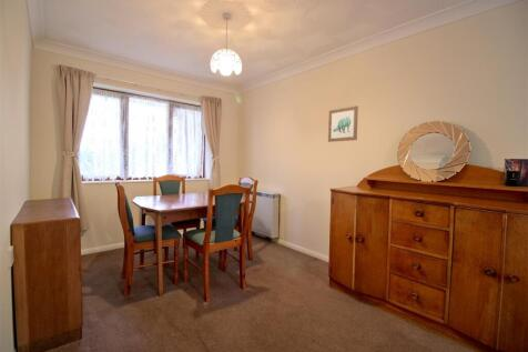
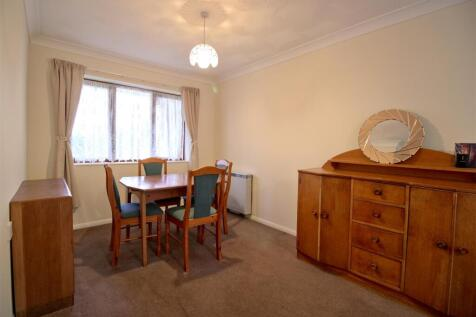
- wall art [327,104,359,143]
